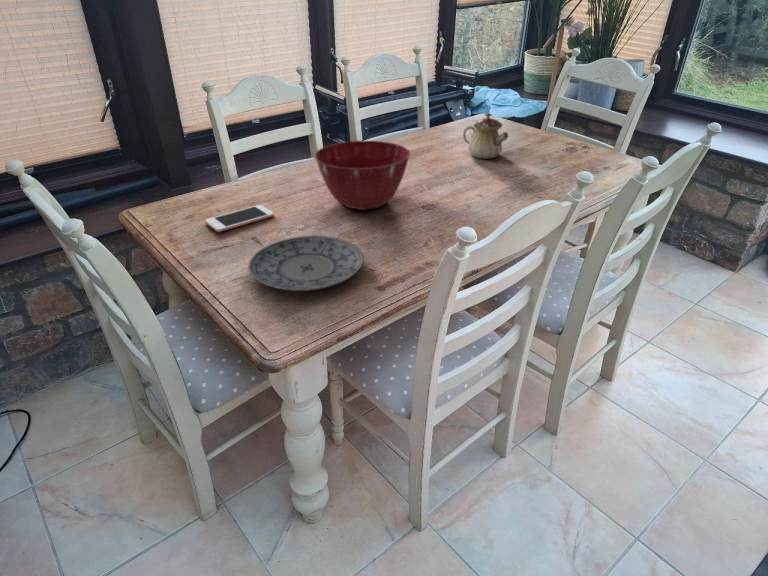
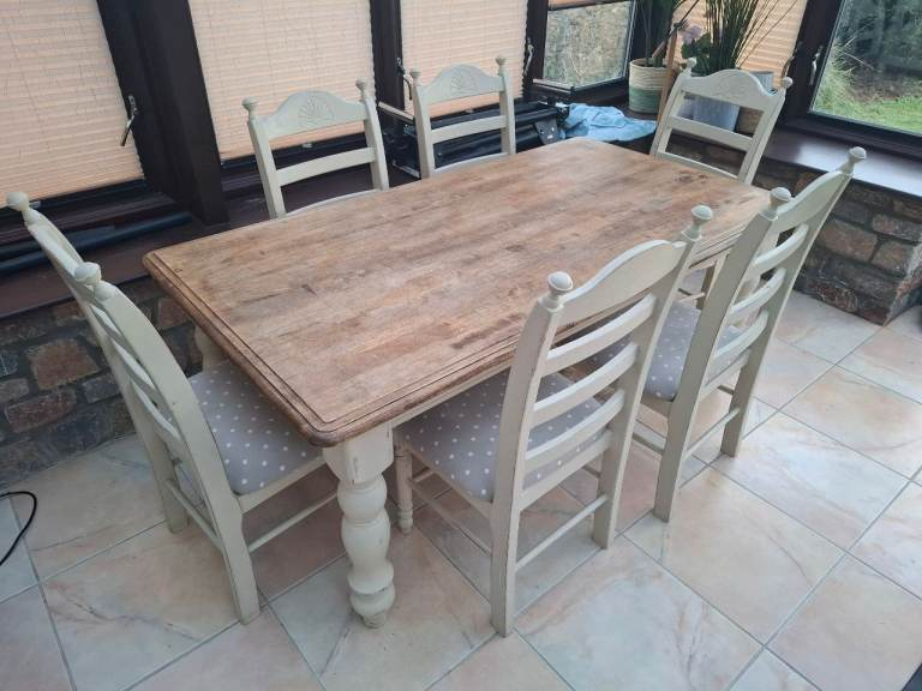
- cell phone [204,204,275,233]
- mixing bowl [313,140,411,211]
- teapot [462,112,509,159]
- plate [247,235,365,292]
